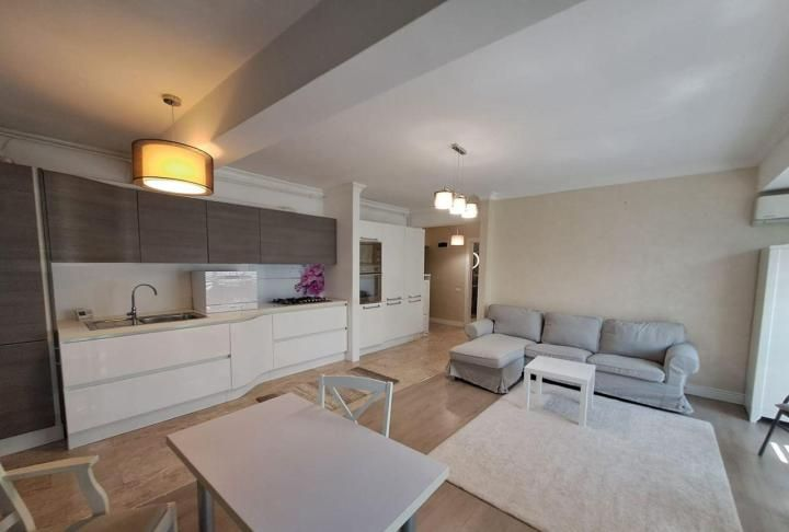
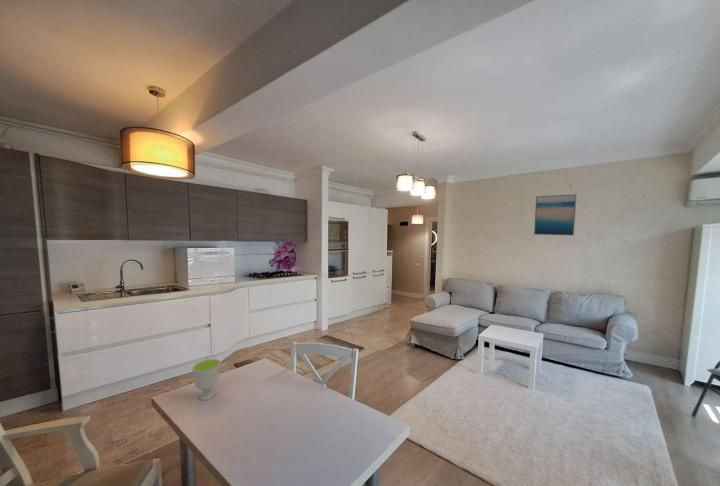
+ cup [192,358,222,401]
+ wall art [533,193,577,236]
